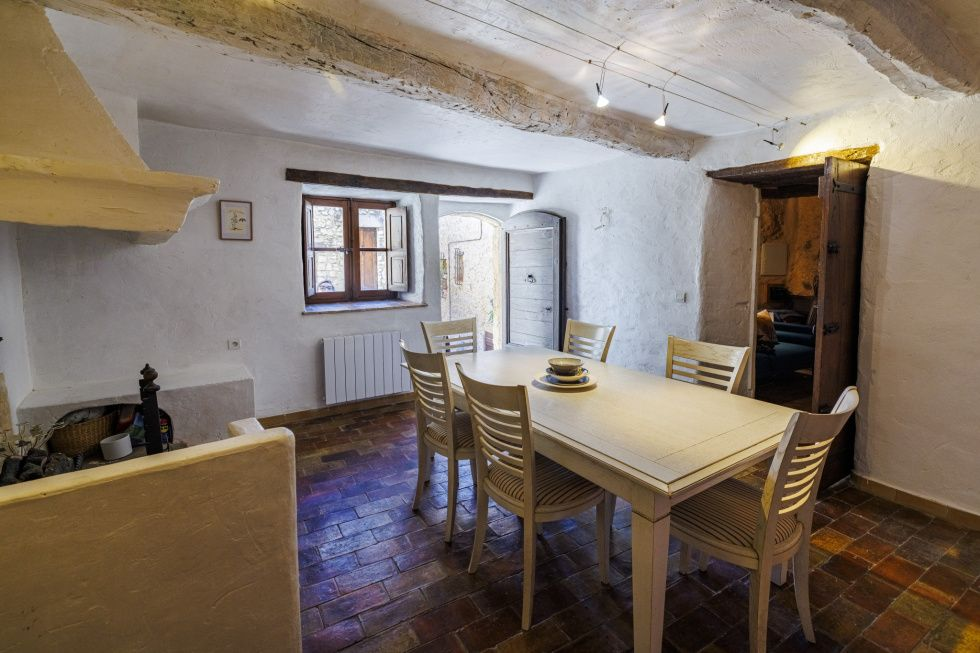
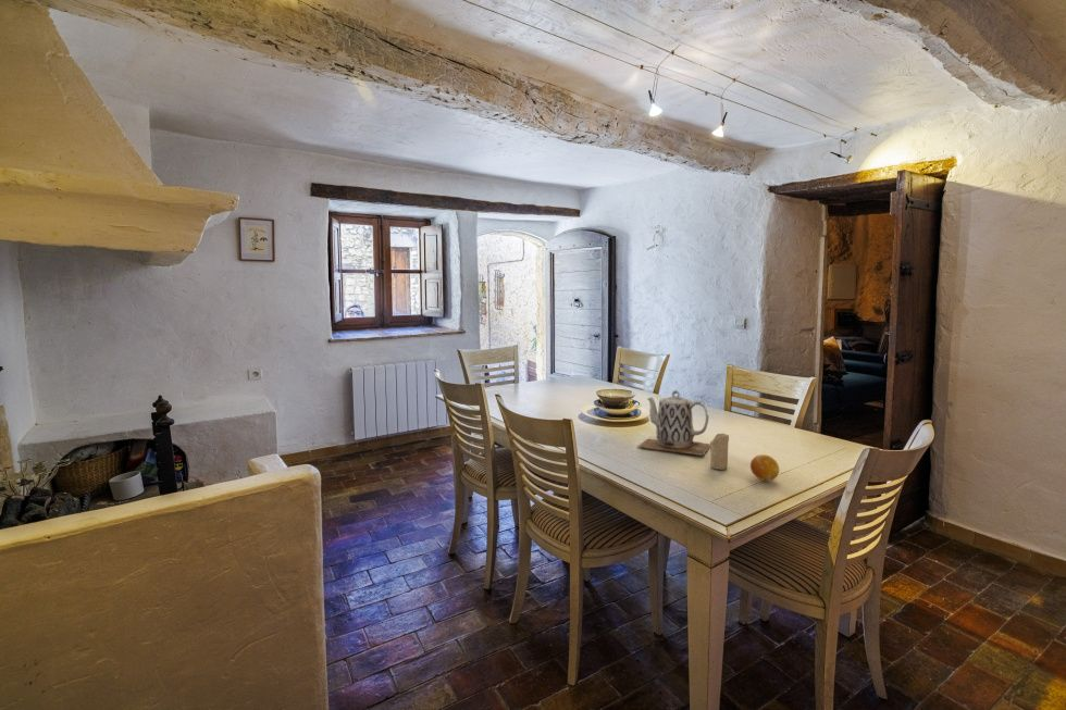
+ candle [709,433,730,471]
+ fruit [749,453,780,482]
+ teapot [636,389,710,457]
